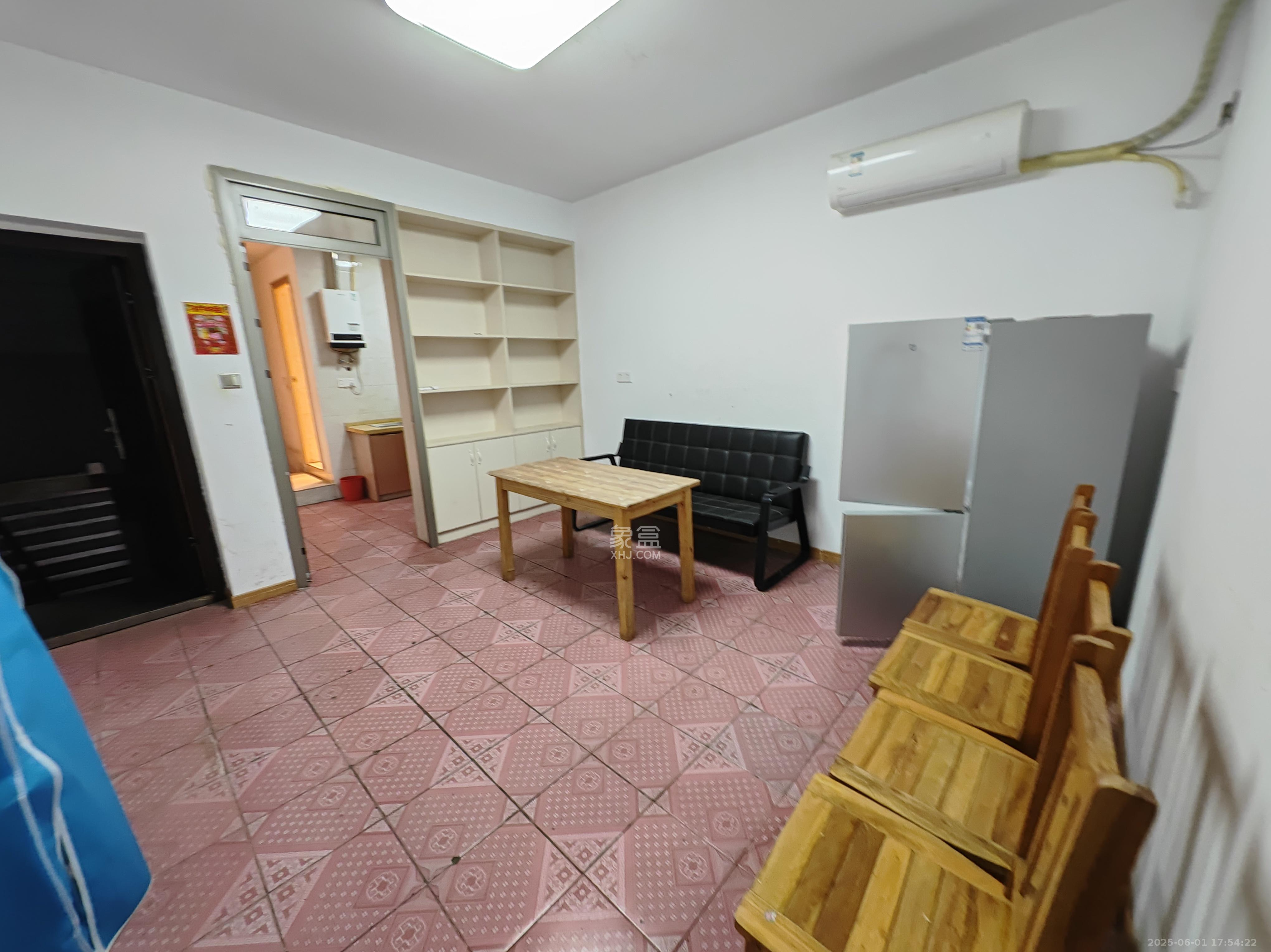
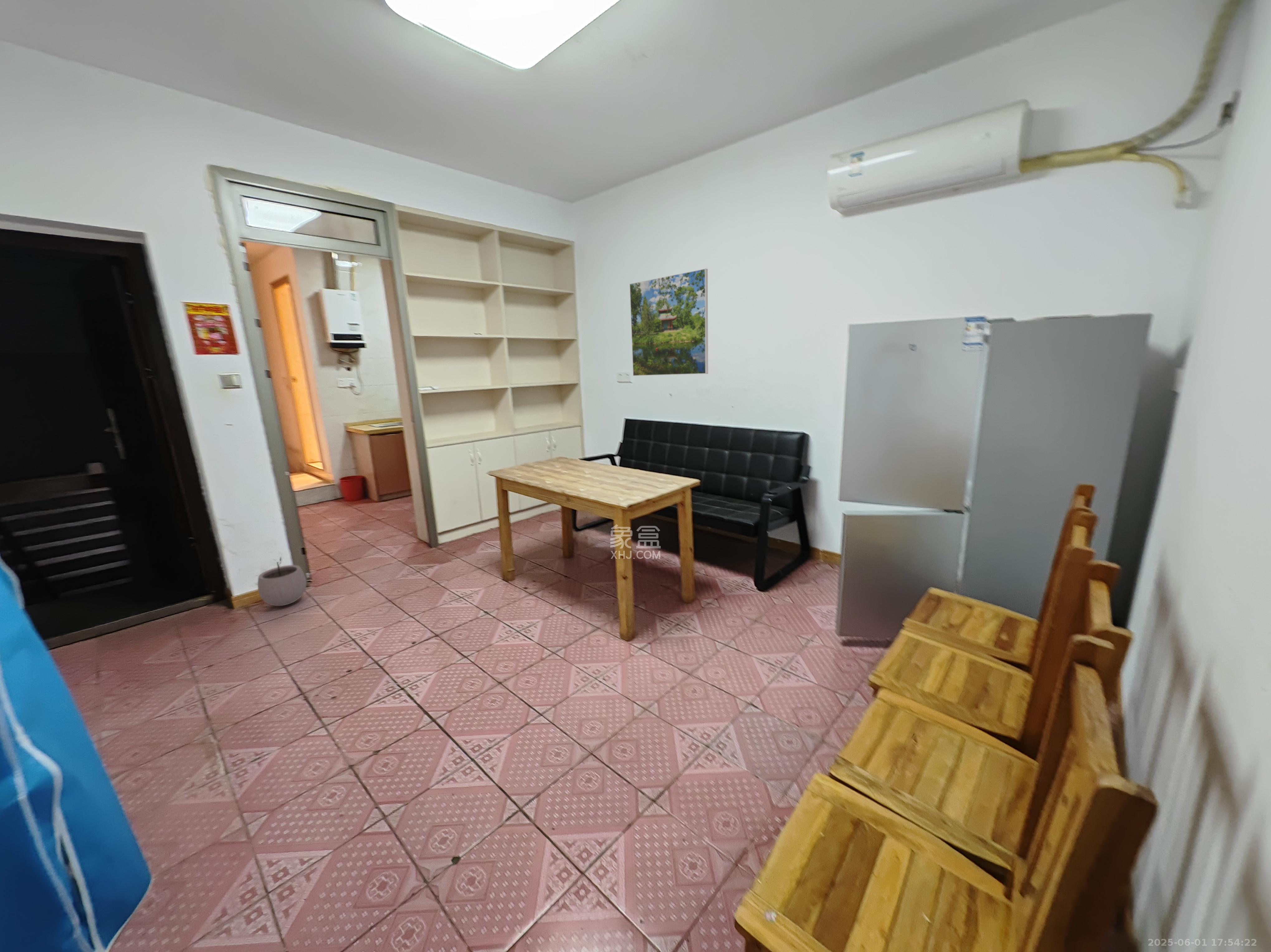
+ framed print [629,268,708,376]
+ plant pot [257,556,307,606]
